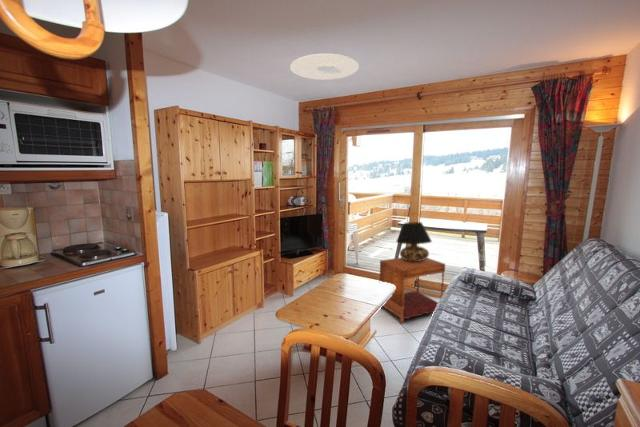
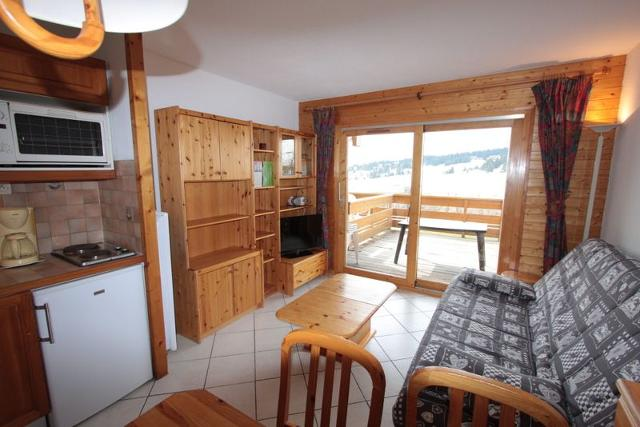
- table lamp [395,221,433,261]
- ceiling light [289,53,360,81]
- canopy bed [379,256,446,324]
